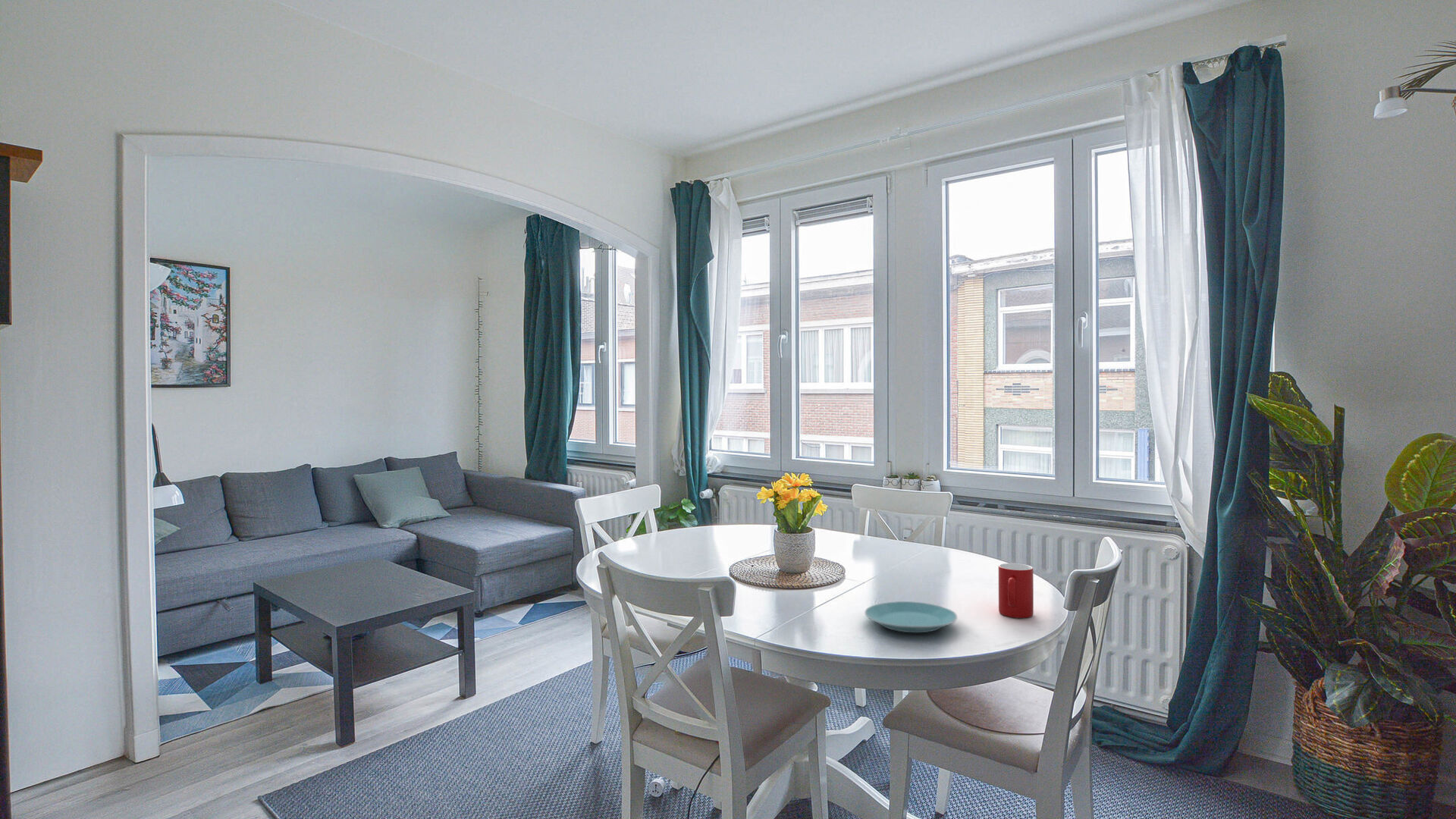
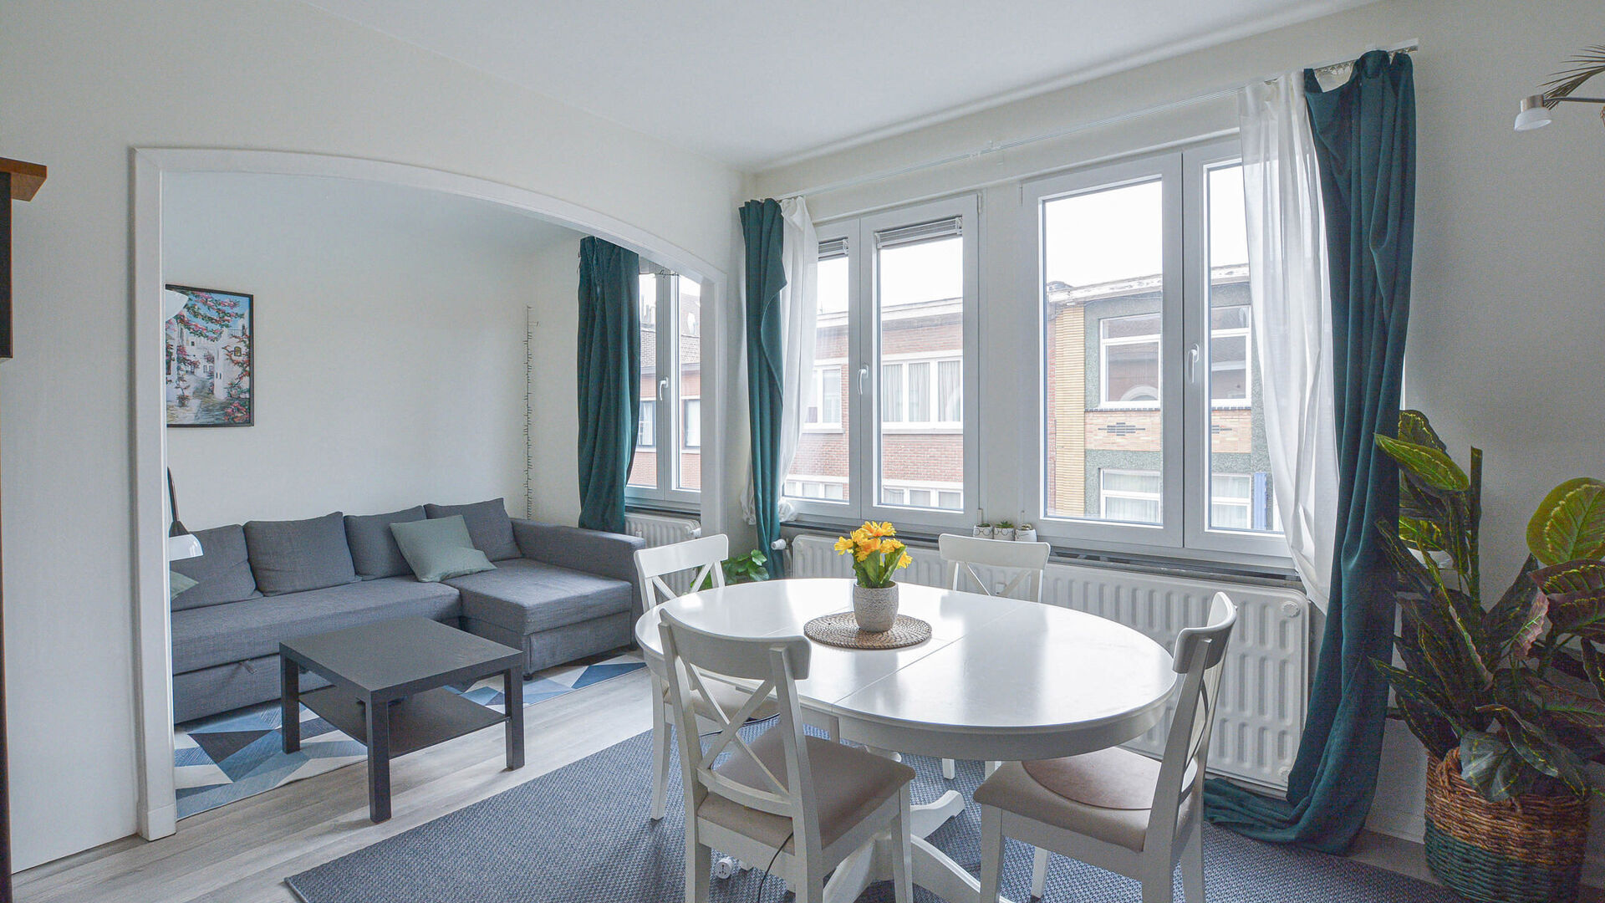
- plate [864,601,958,633]
- cup [998,563,1034,619]
